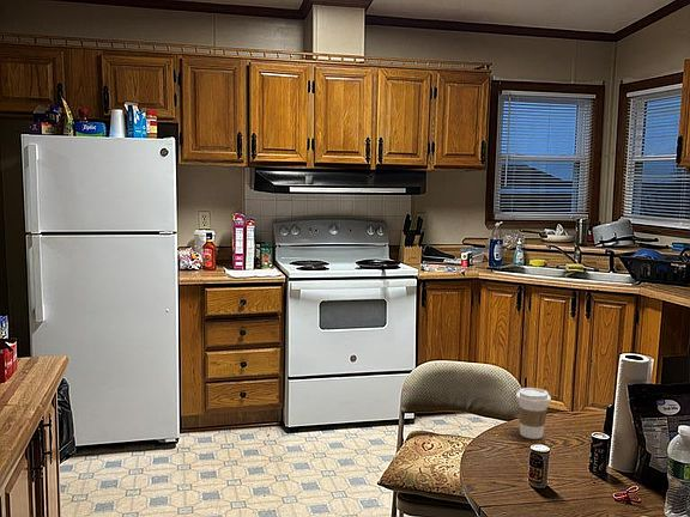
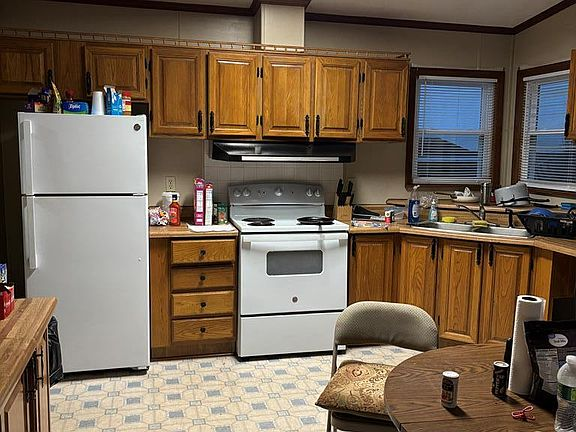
- coffee cup [515,387,552,440]
